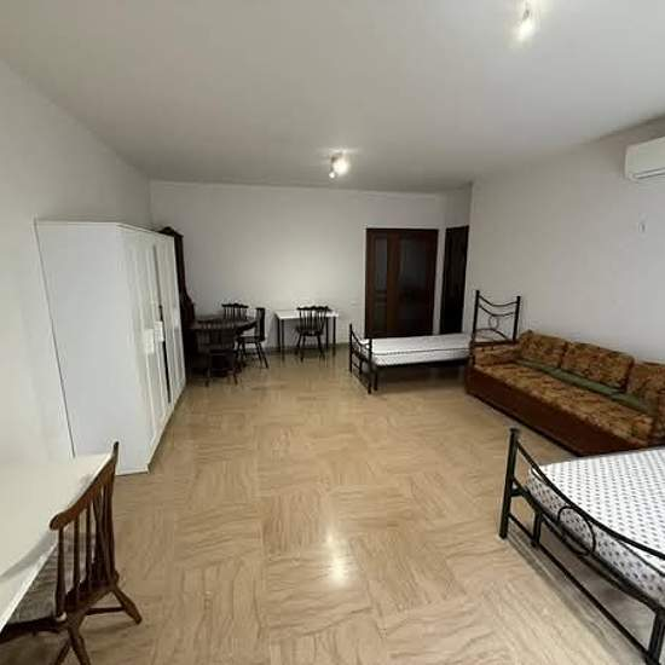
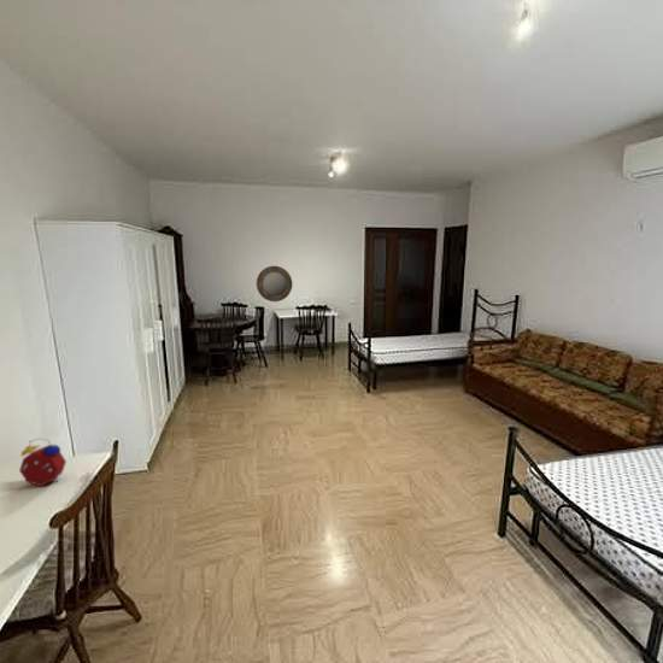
+ alarm clock [18,436,68,487]
+ home mirror [256,265,293,303]
